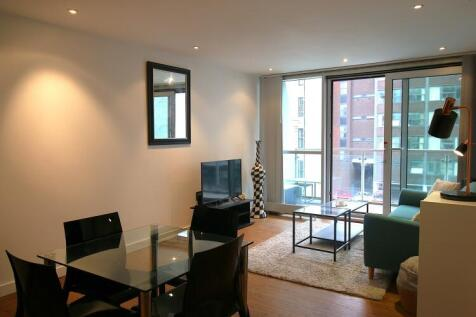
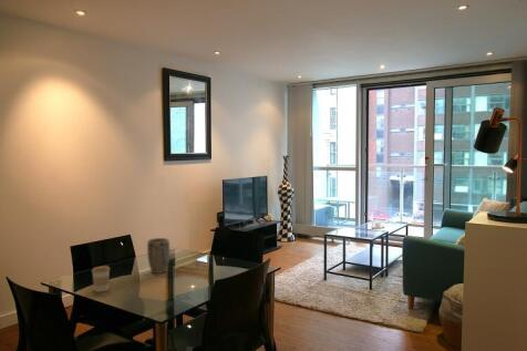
+ coffee cup [91,265,111,293]
+ plant pot [146,237,170,275]
